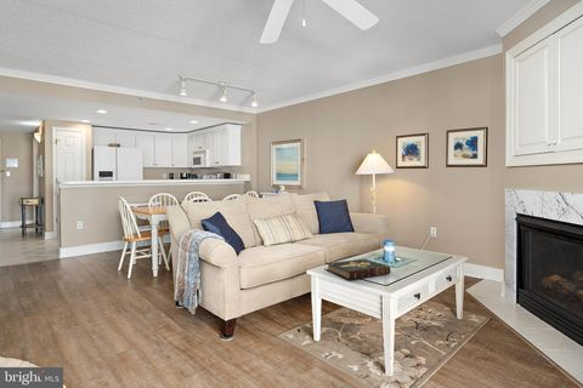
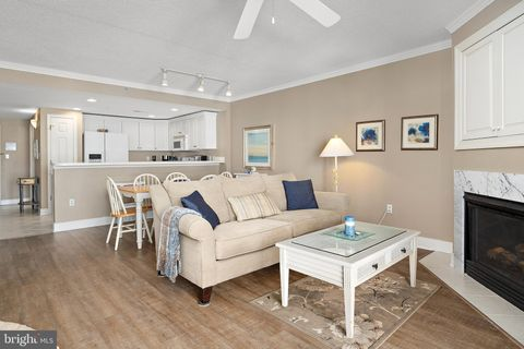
- book [326,258,391,280]
